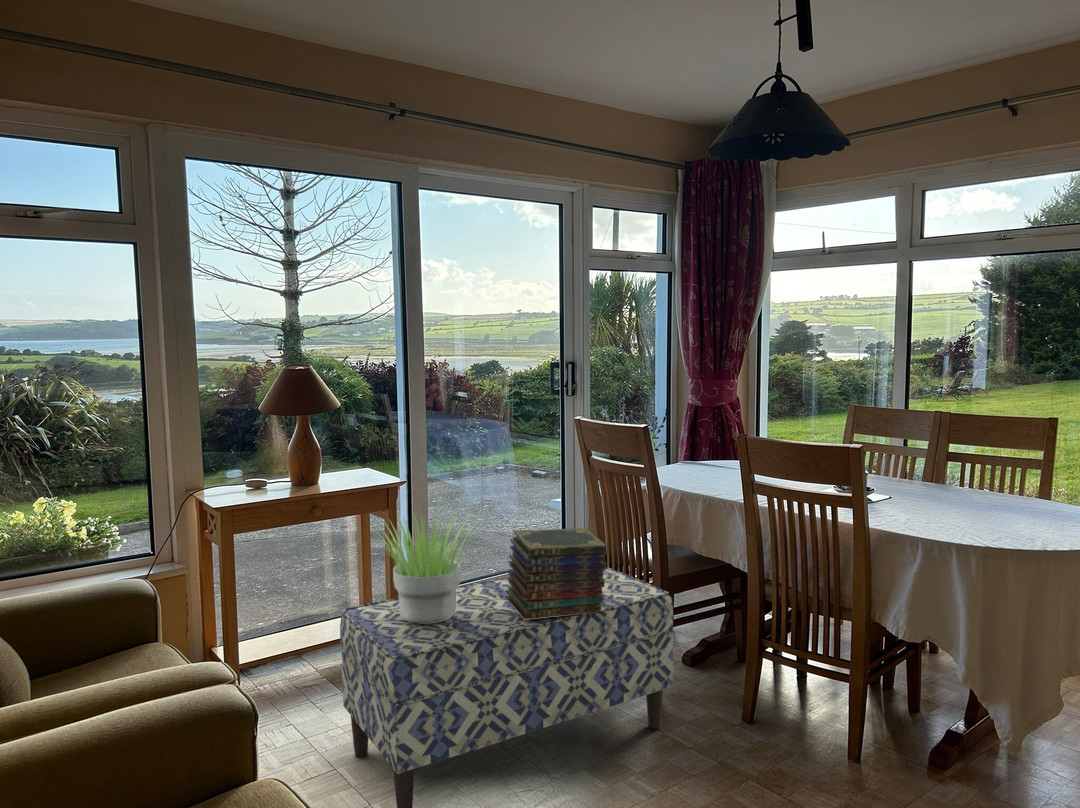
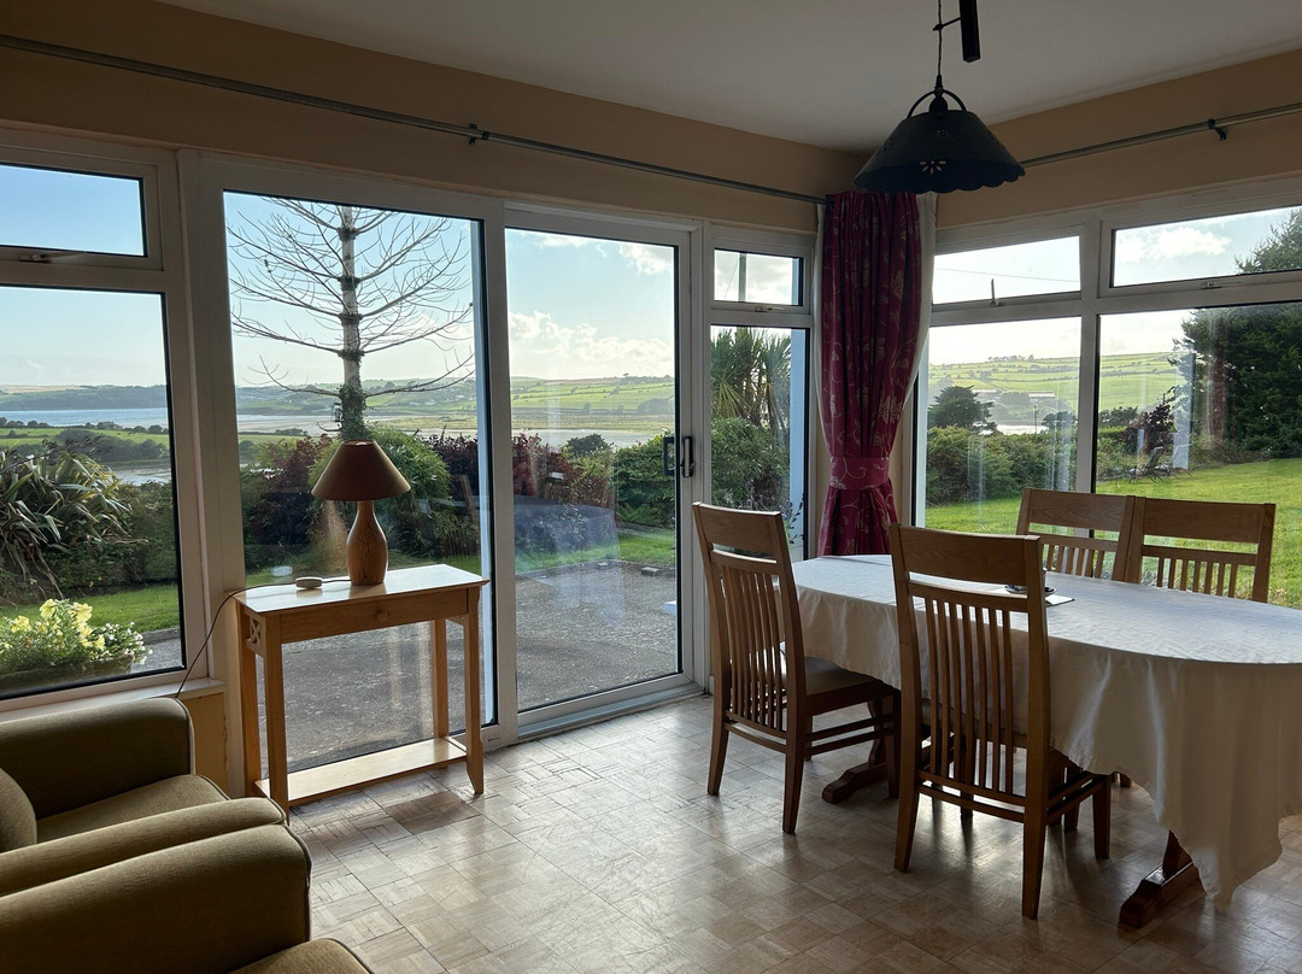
- bench [339,566,674,808]
- book stack [505,527,608,620]
- potted plant [370,509,480,624]
